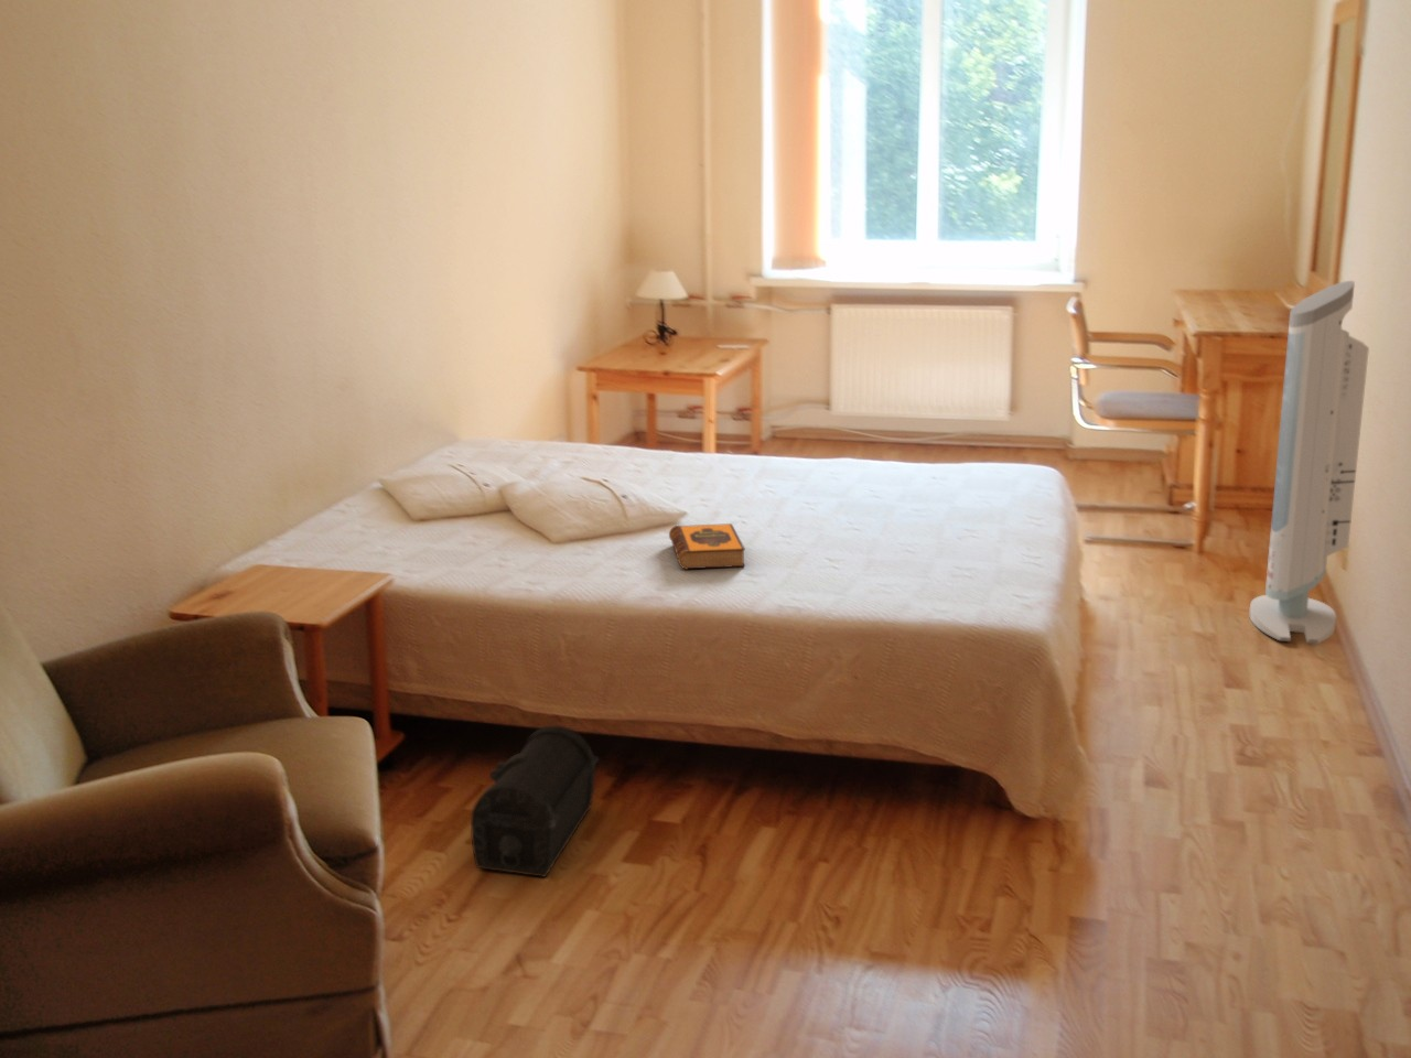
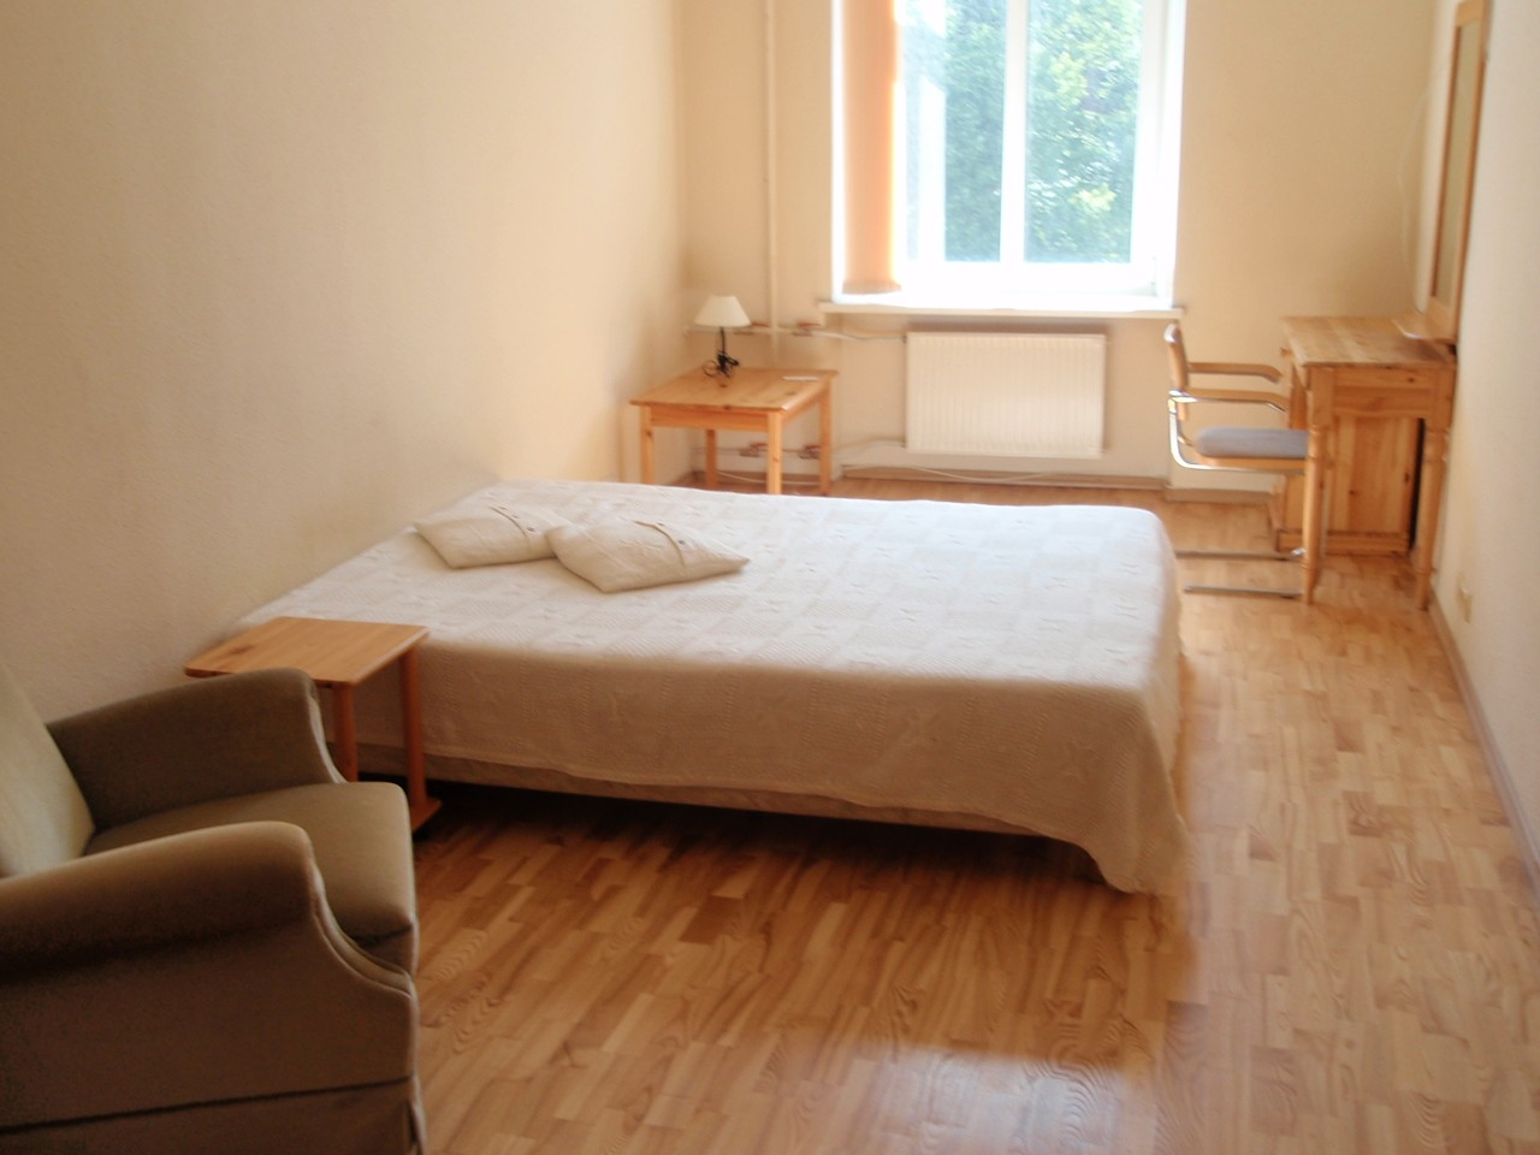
- hardback book [668,522,747,571]
- air purifier [1249,280,1370,645]
- treasure chest [470,726,600,878]
